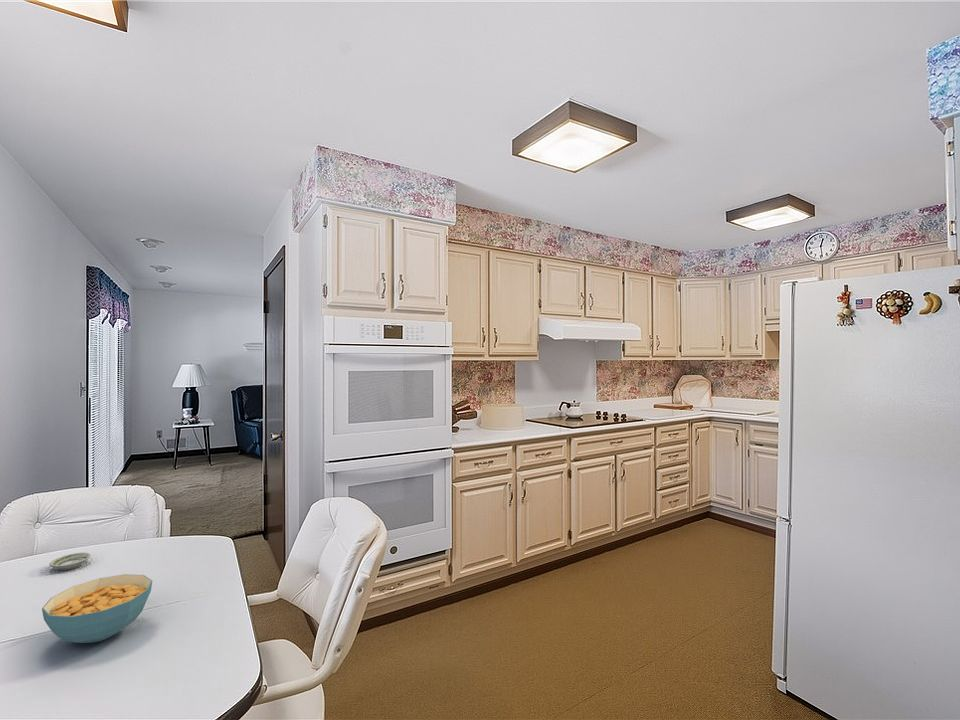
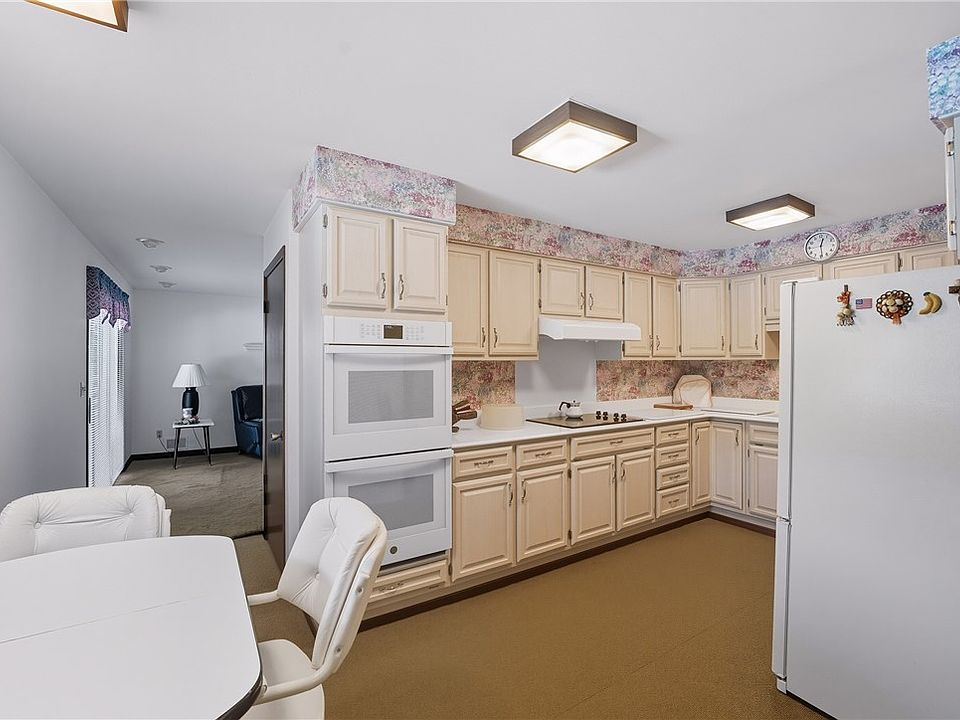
- saucer [49,552,92,571]
- cereal bowl [41,573,153,644]
